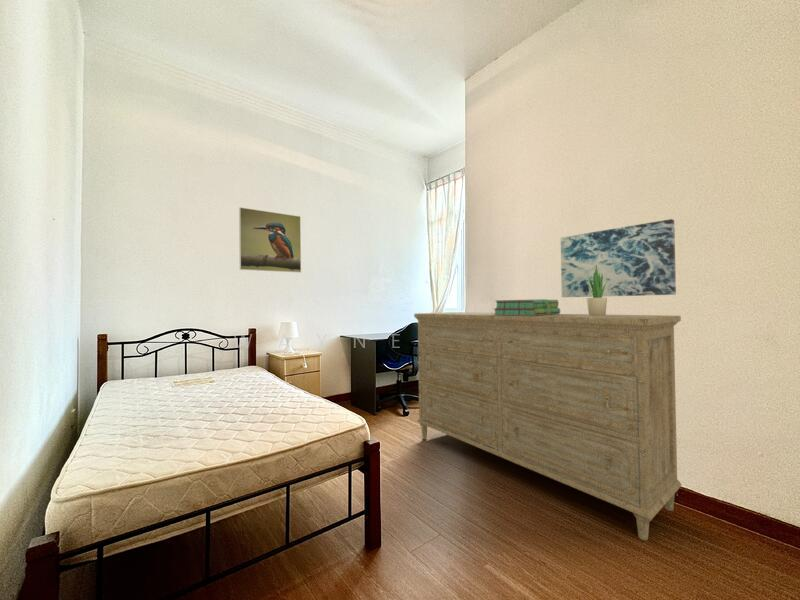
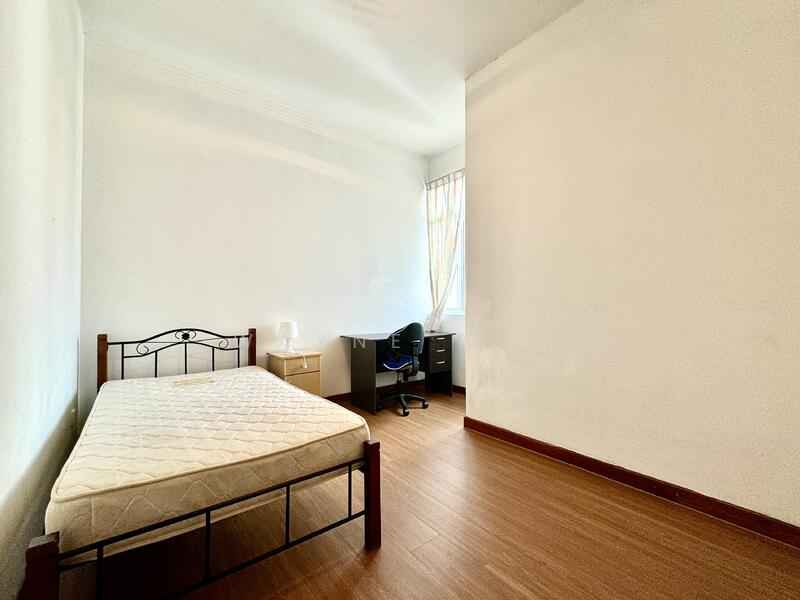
- potted plant [586,264,608,316]
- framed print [238,206,302,273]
- wall art [560,218,677,298]
- dresser [413,311,683,541]
- stack of books [493,298,561,316]
